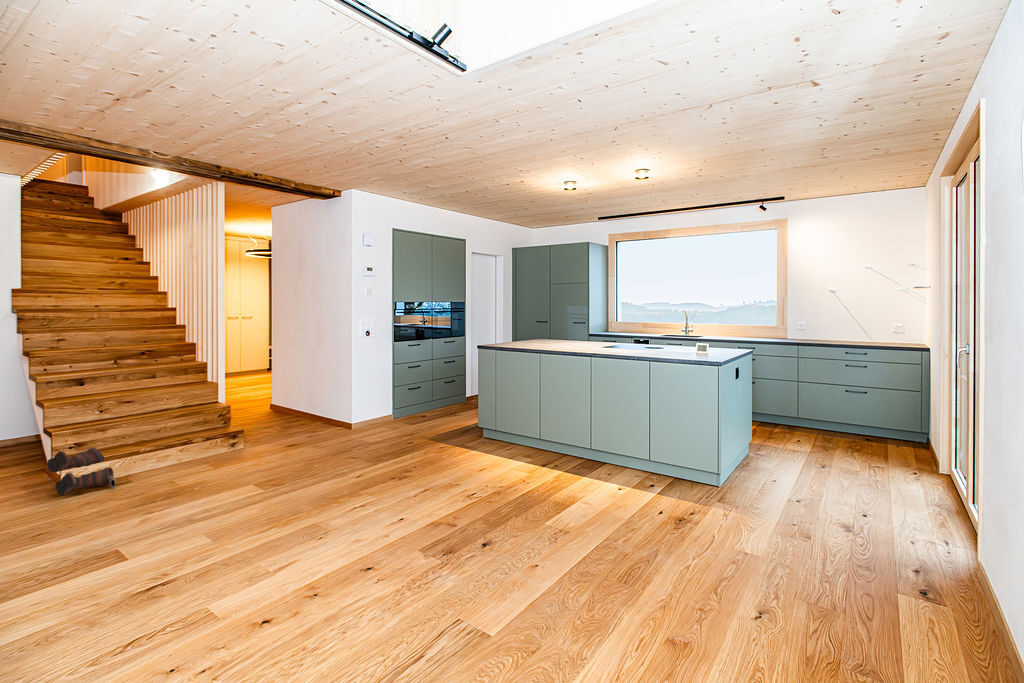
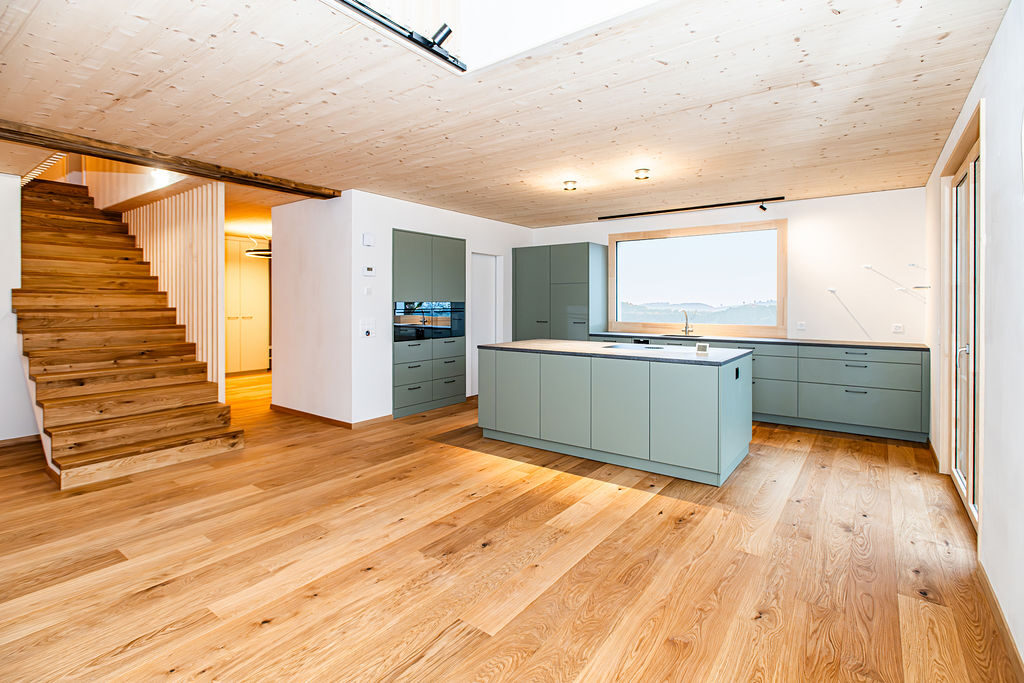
- boots [46,447,117,496]
